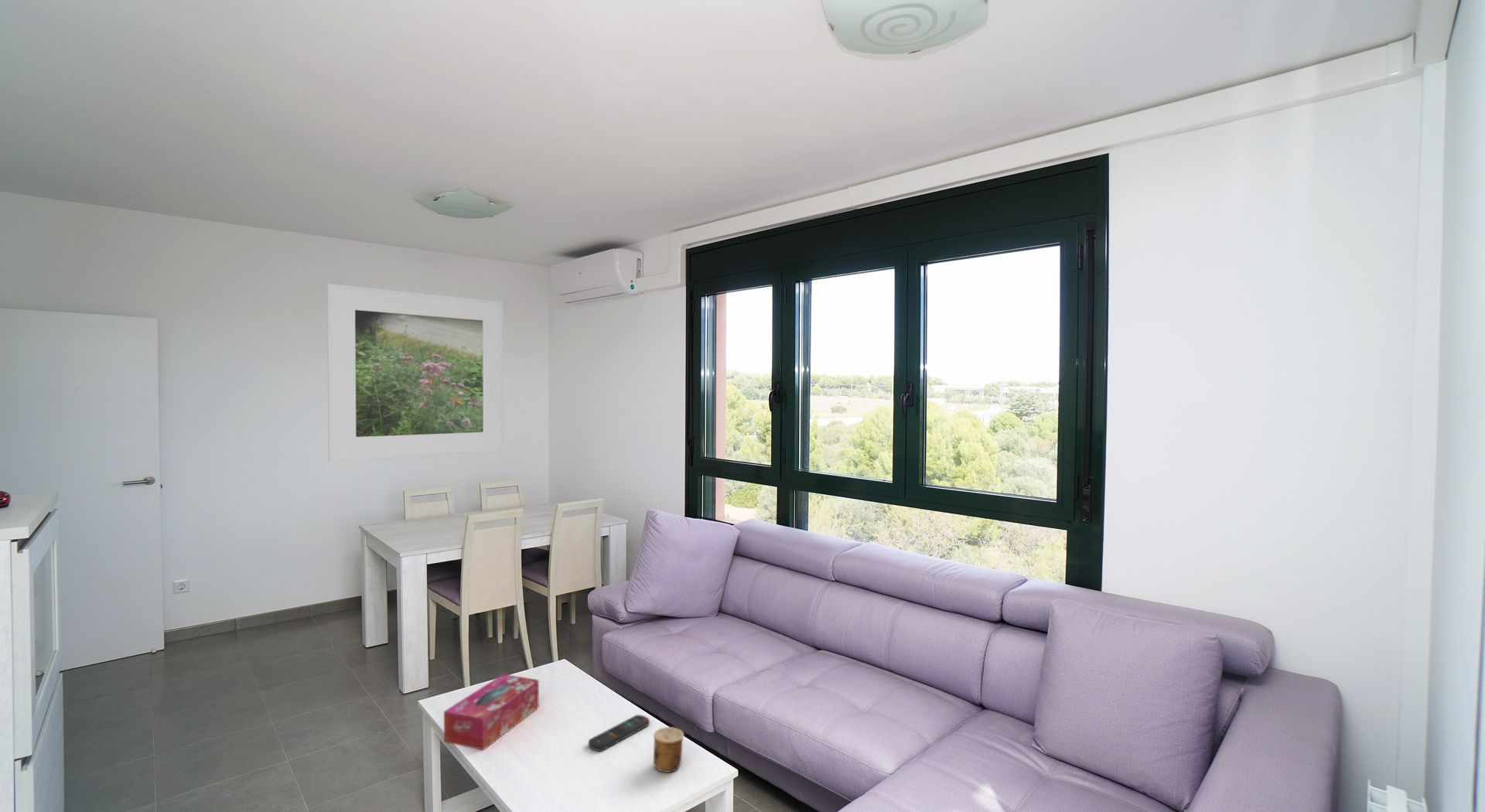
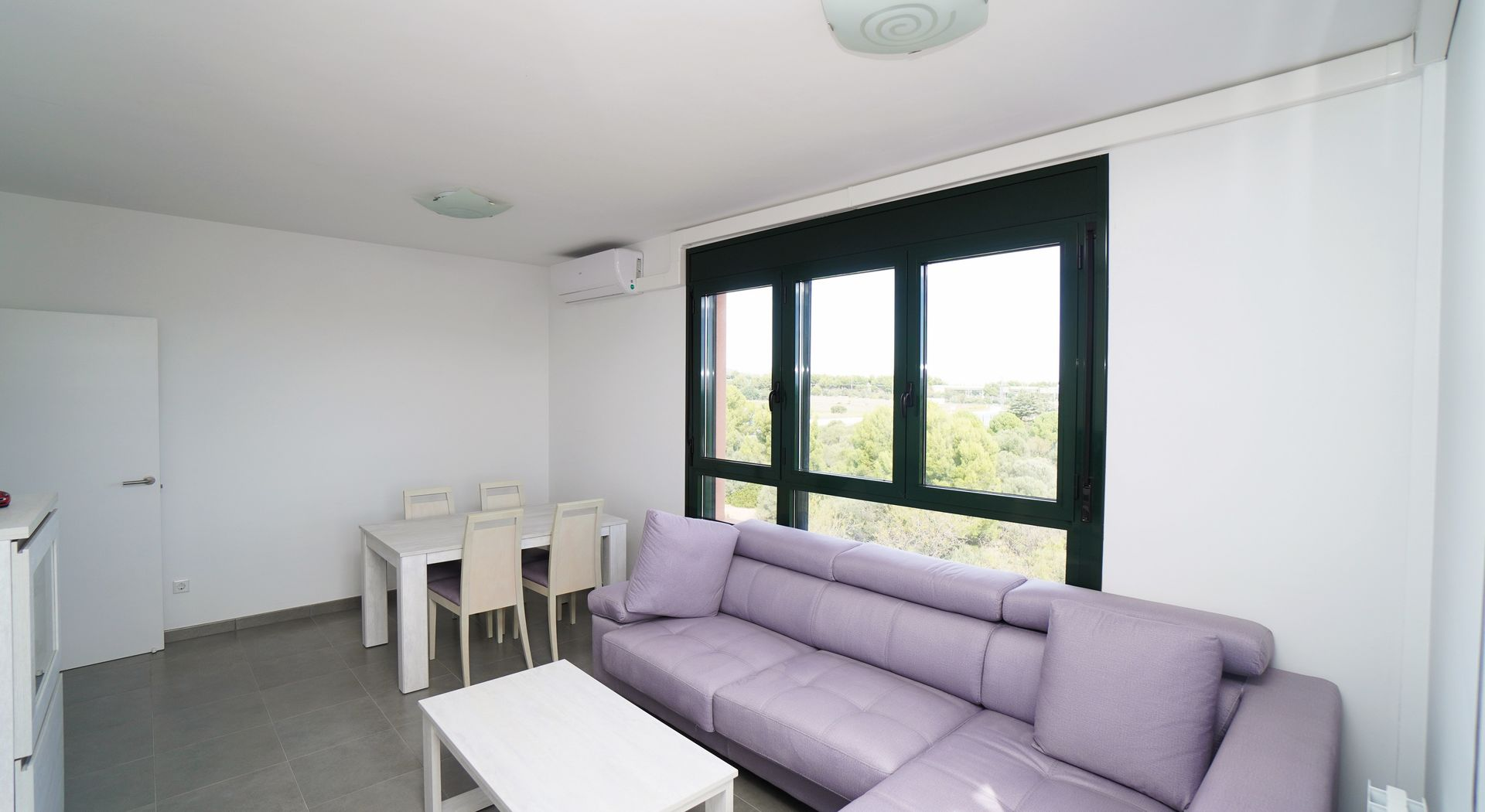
- cup [653,726,684,773]
- tissue box [443,674,540,751]
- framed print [326,283,504,462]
- remote control [588,714,650,752]
